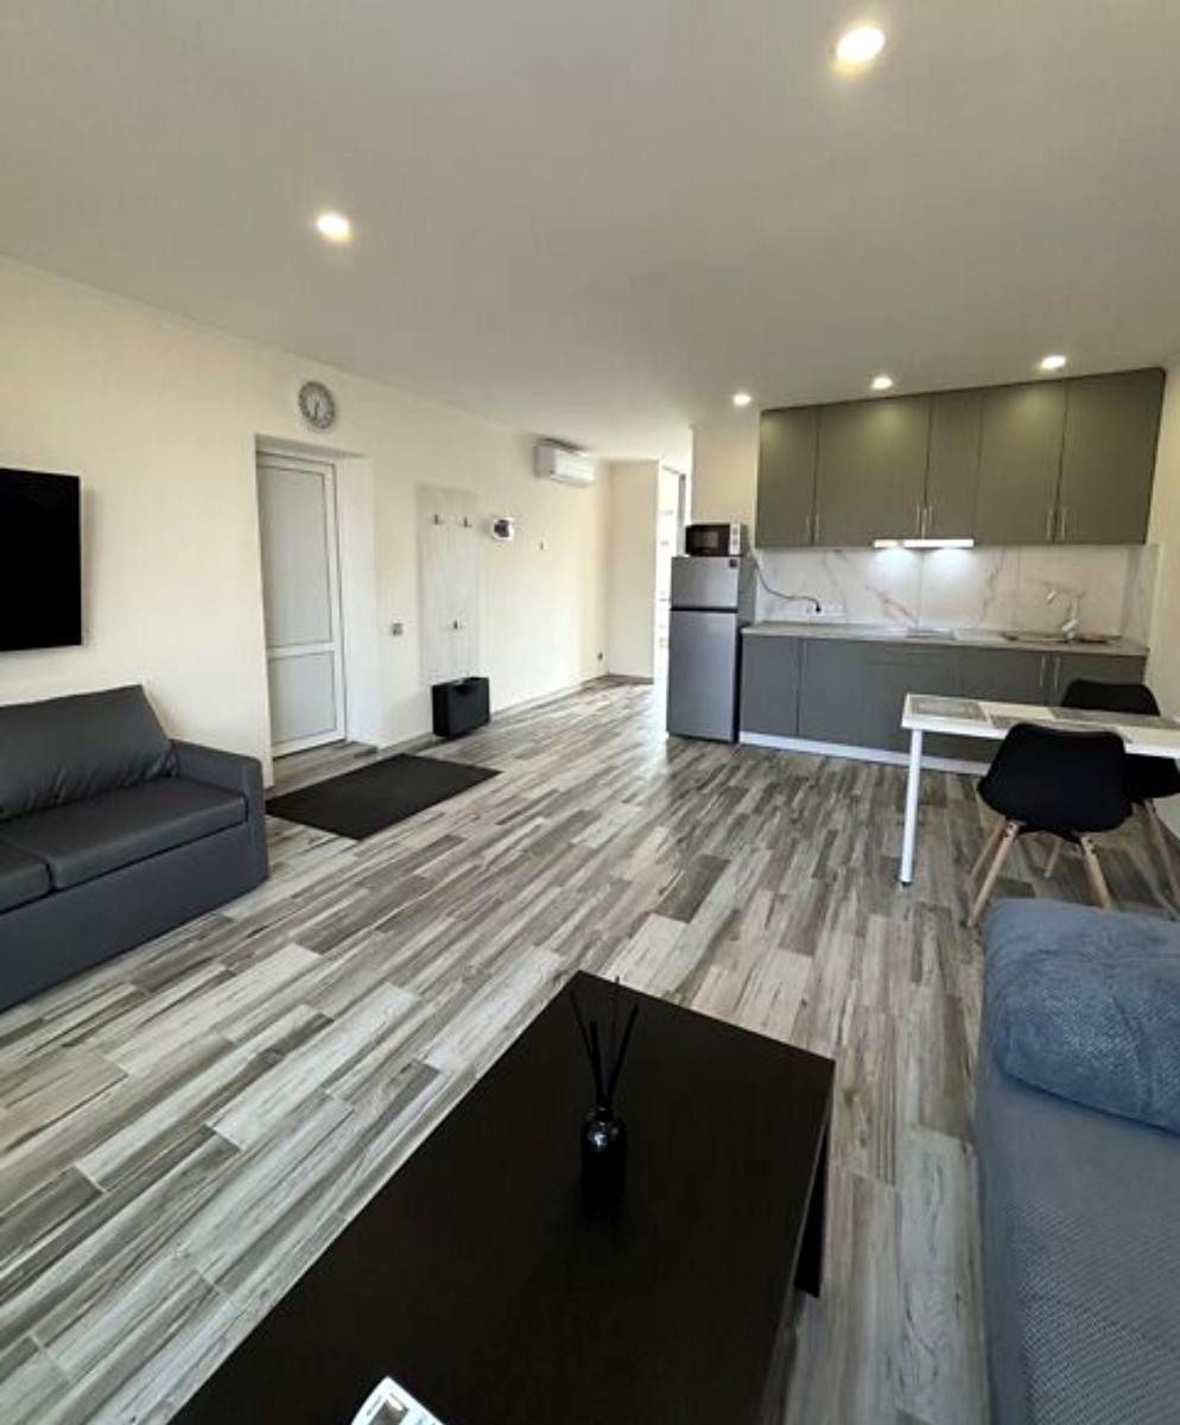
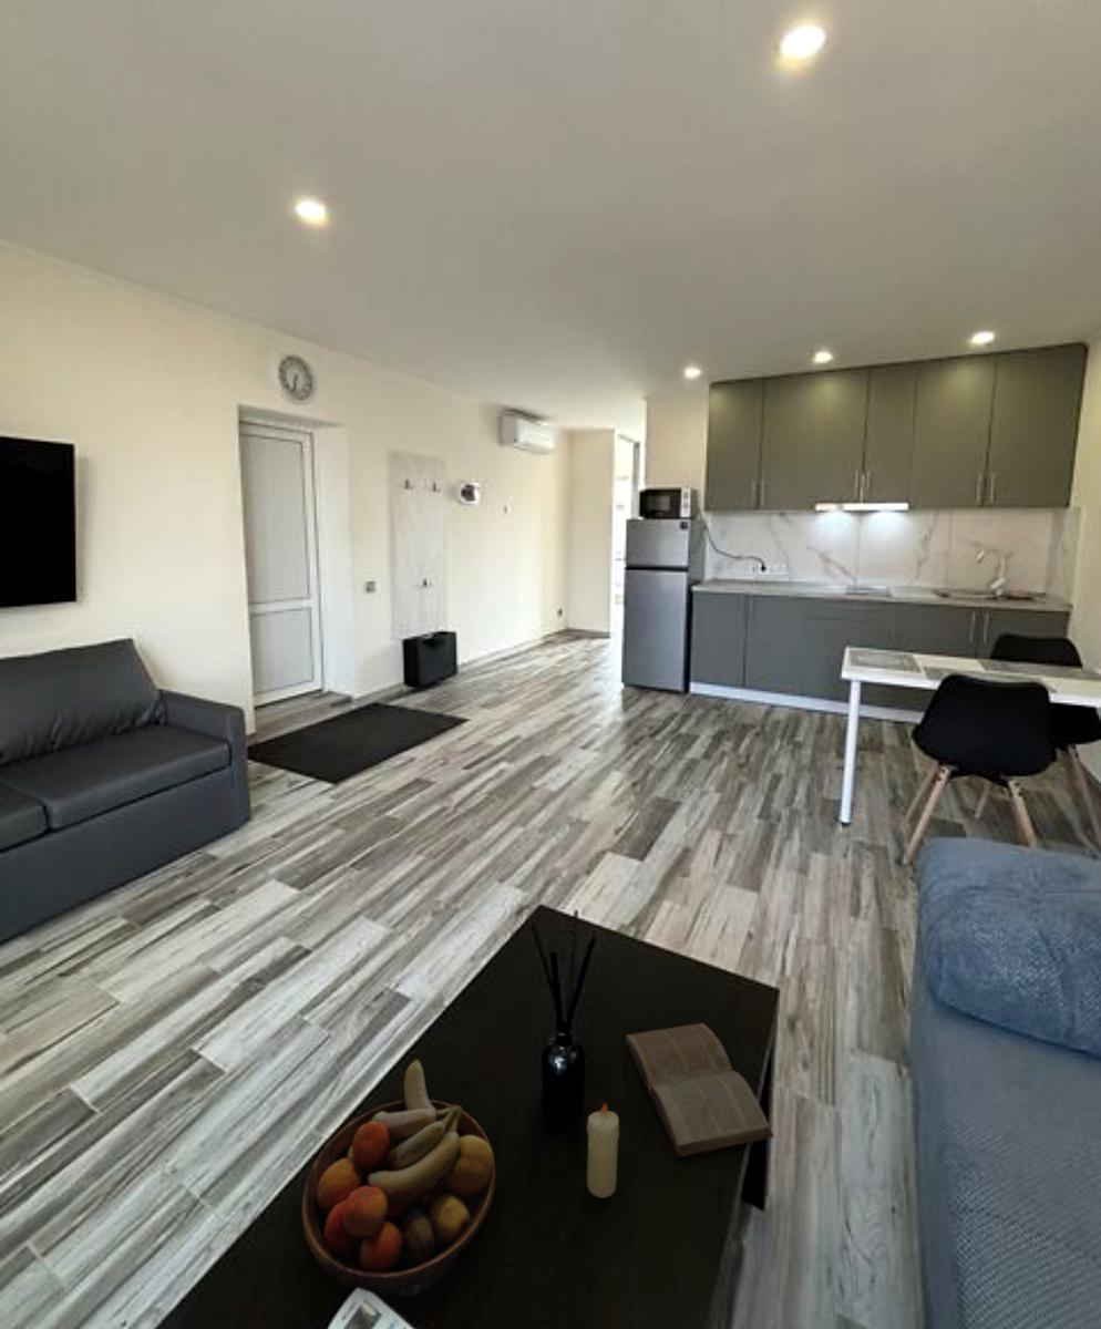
+ candle [586,1102,620,1199]
+ fruit bowl [300,1059,496,1298]
+ book [624,1022,775,1158]
